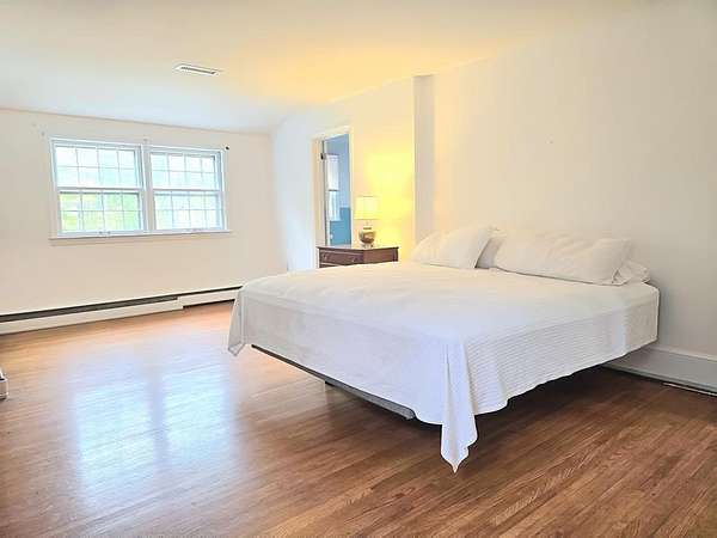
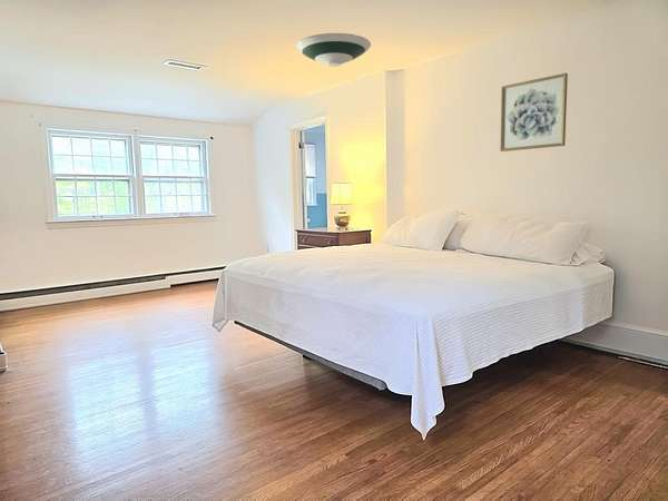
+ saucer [295,32,372,68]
+ wall art [499,72,569,153]
